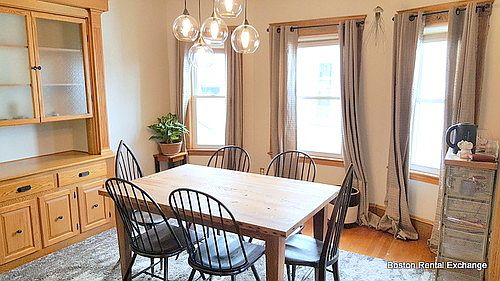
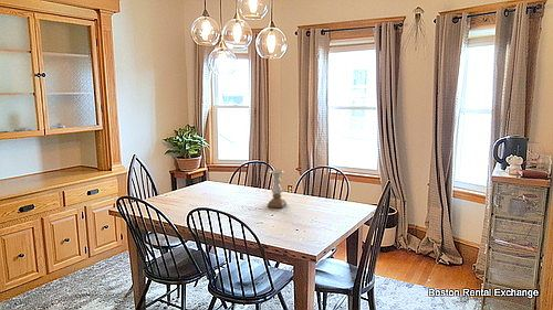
+ candle holder [267,169,288,209]
